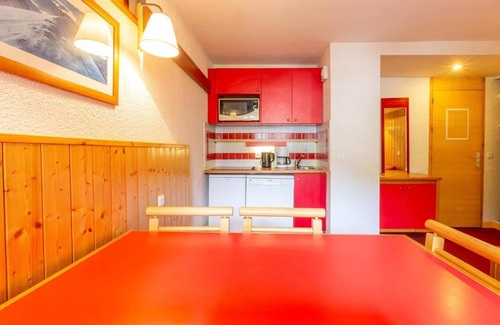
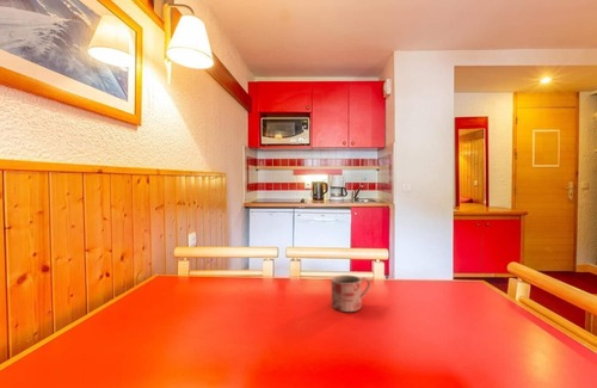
+ mug [330,273,371,313]
